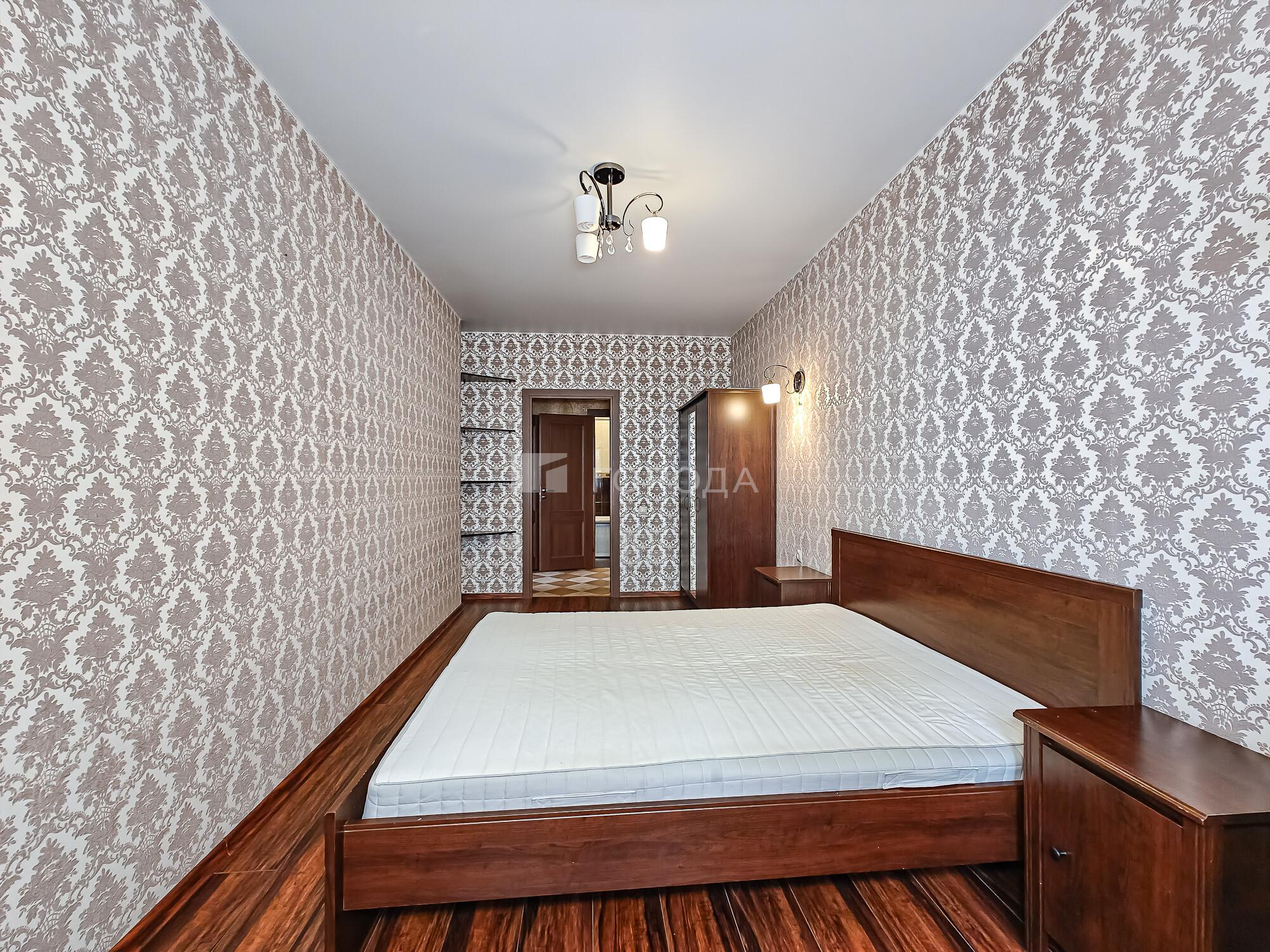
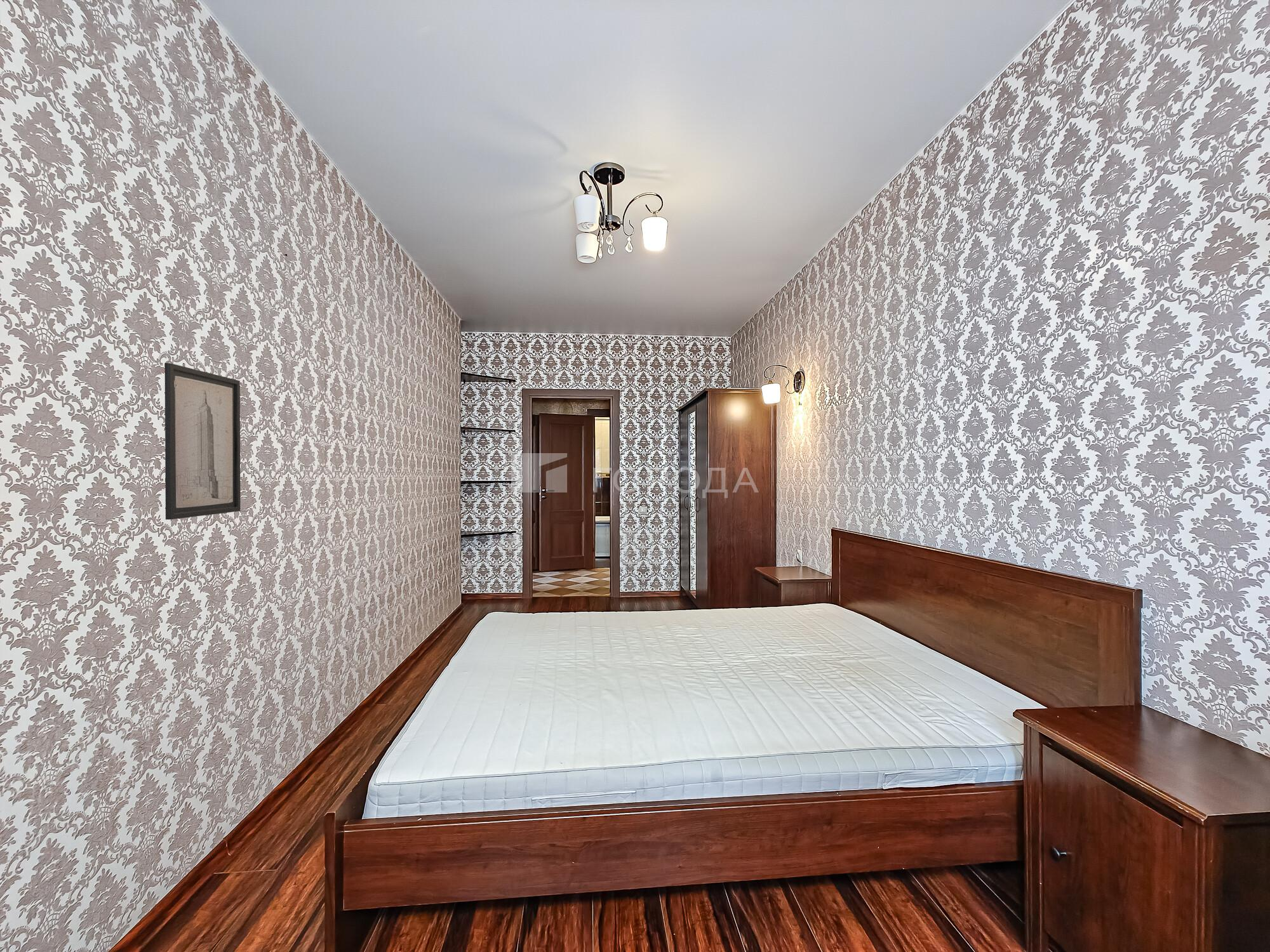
+ wall art [164,362,241,520]
